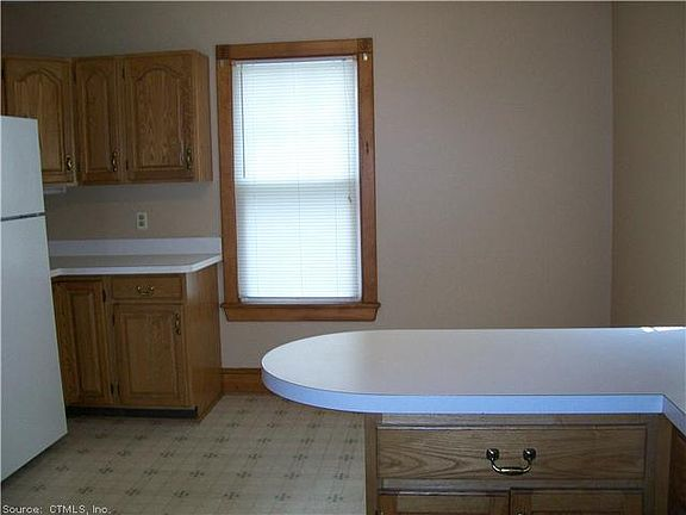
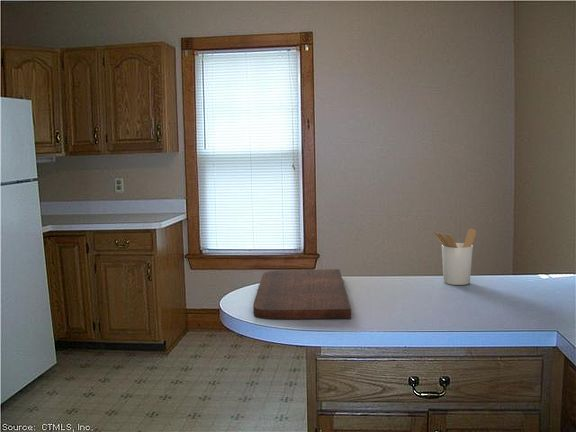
+ utensil holder [433,228,477,286]
+ cutting board [252,268,352,320]
